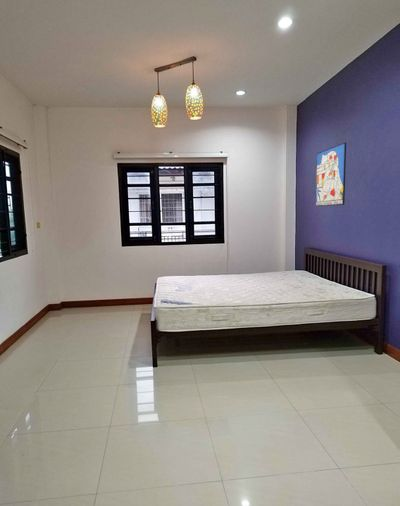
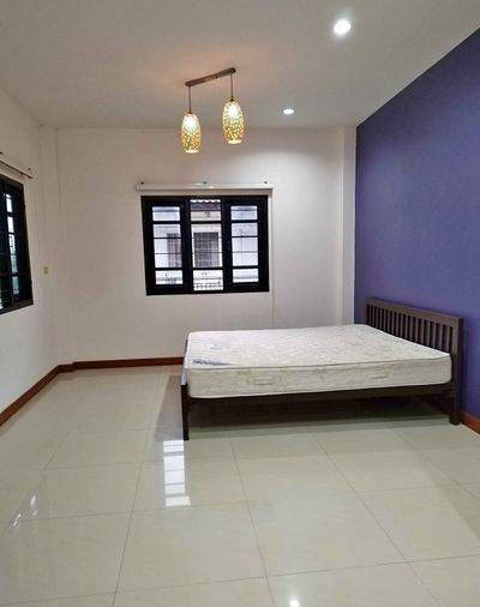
- wall art [315,141,347,207]
